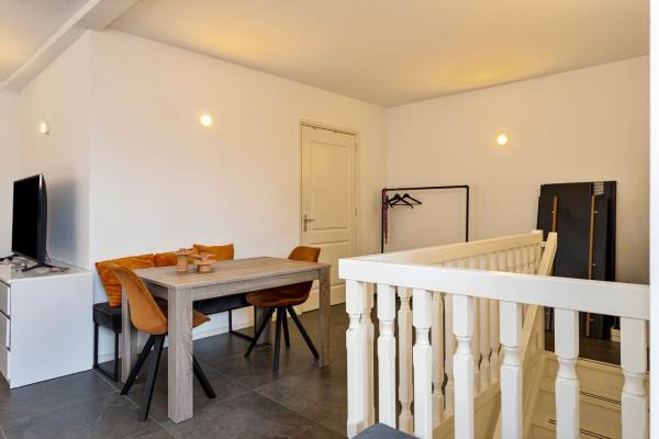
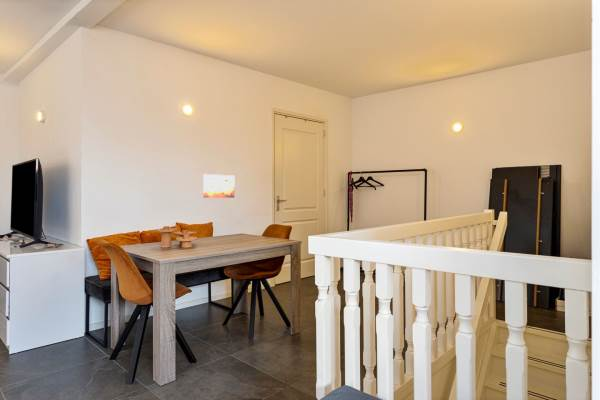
+ wall art [202,173,235,199]
